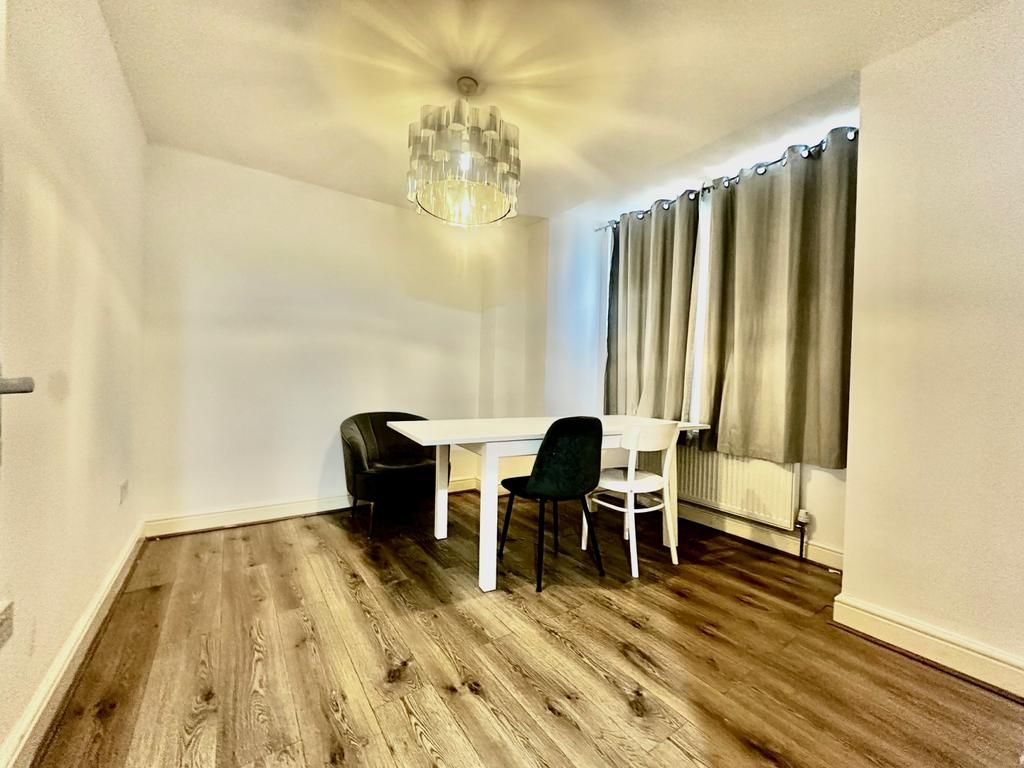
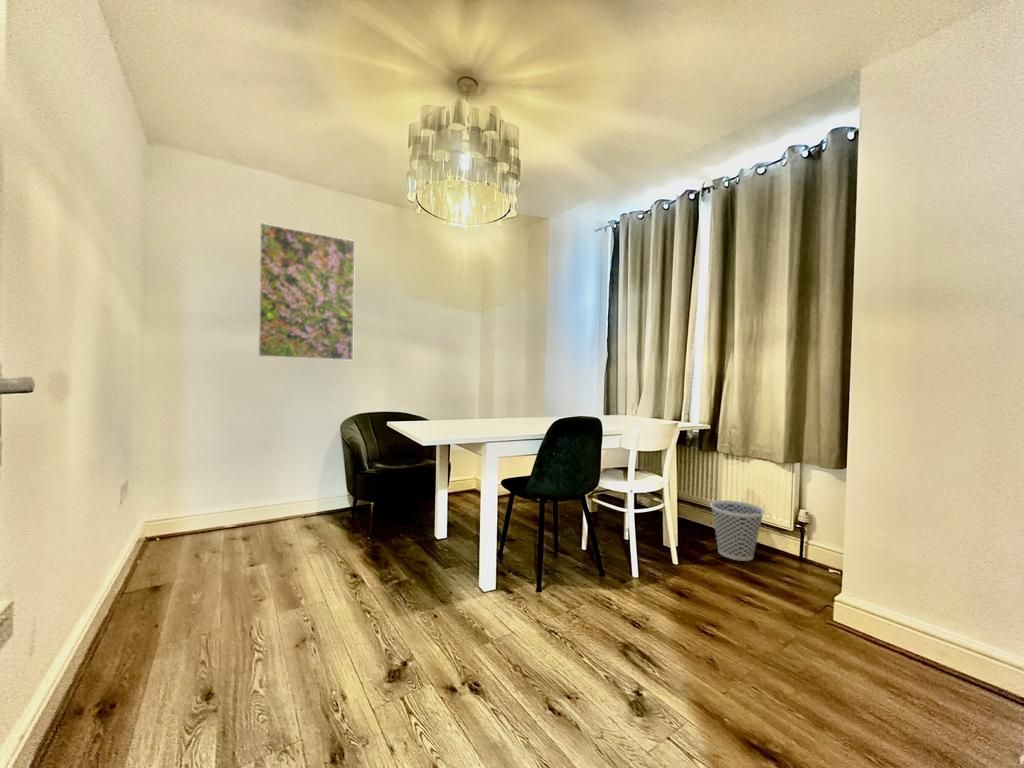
+ wastebasket [709,499,765,562]
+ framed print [257,222,356,361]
